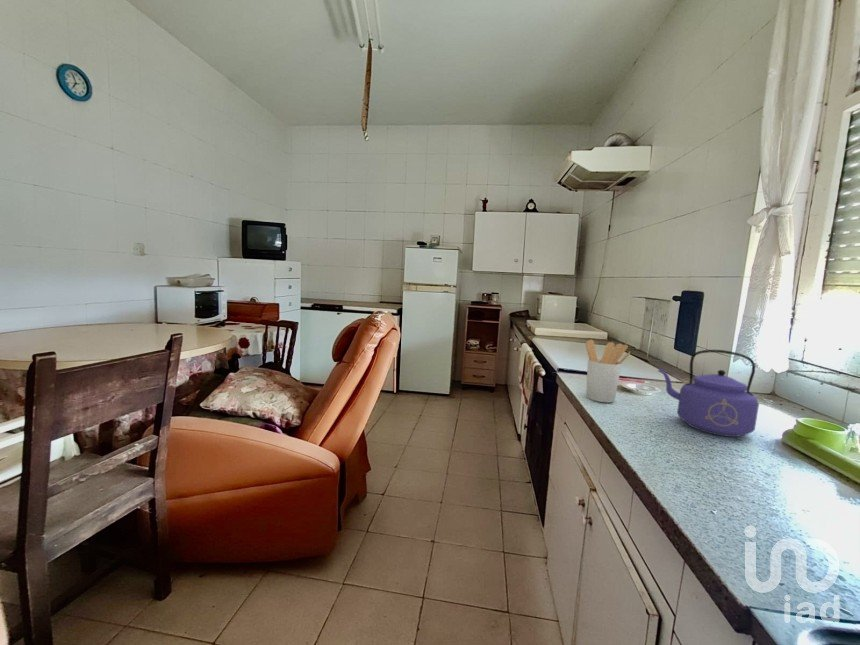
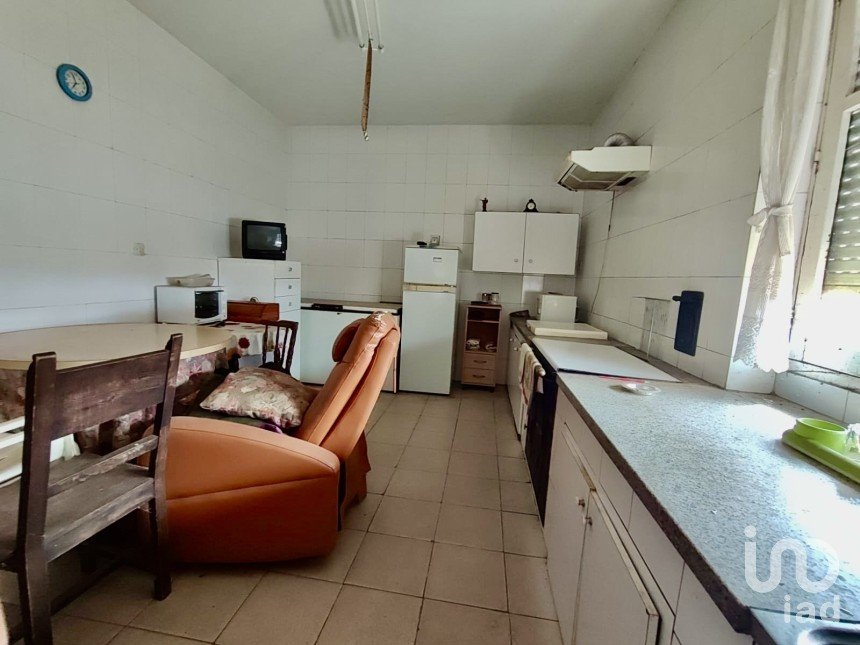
- utensil holder [585,339,631,403]
- kettle [658,349,760,438]
